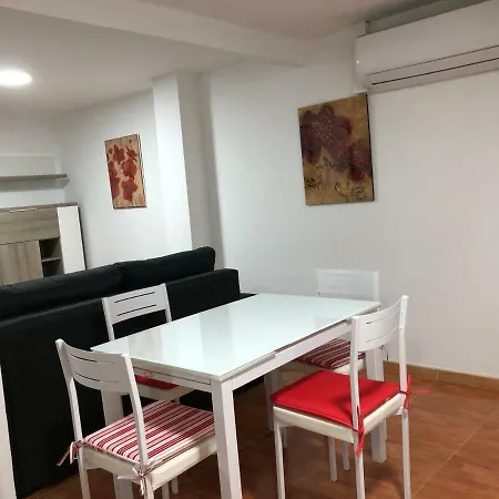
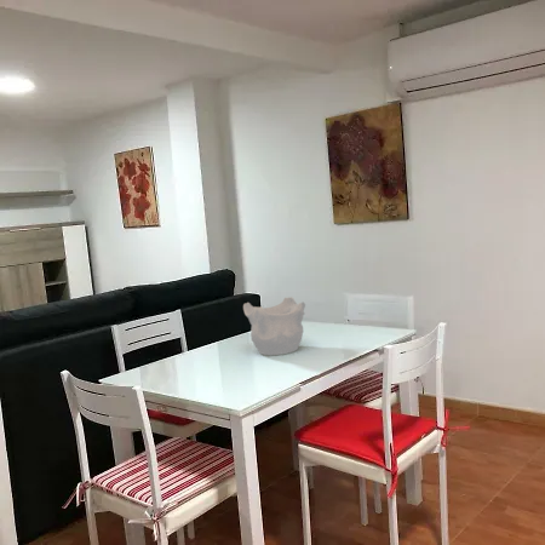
+ decorative bowl [242,296,306,356]
